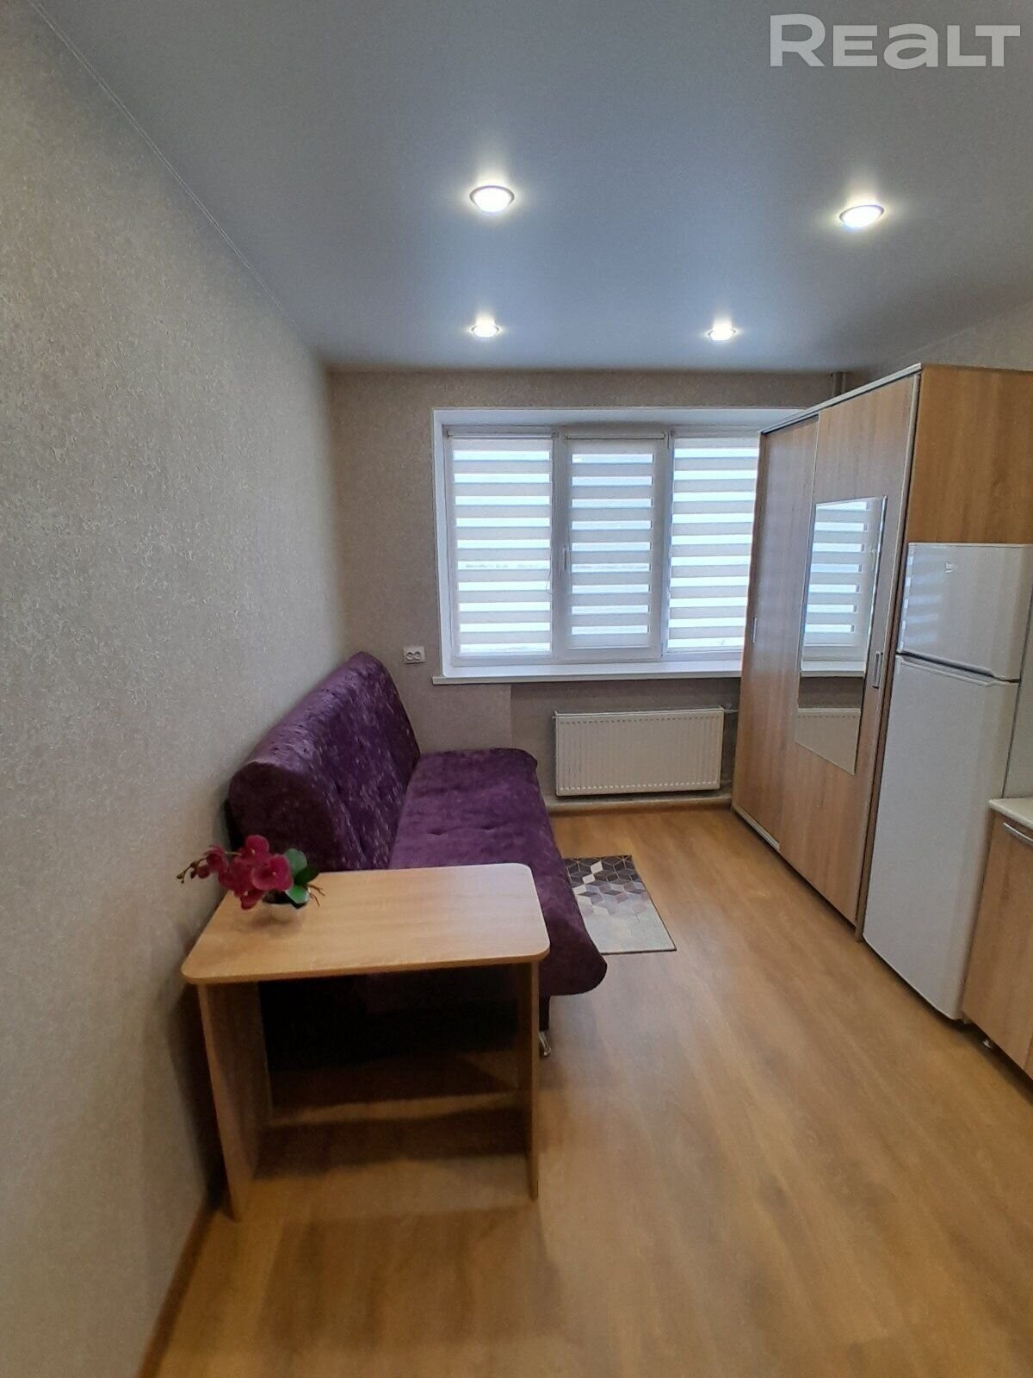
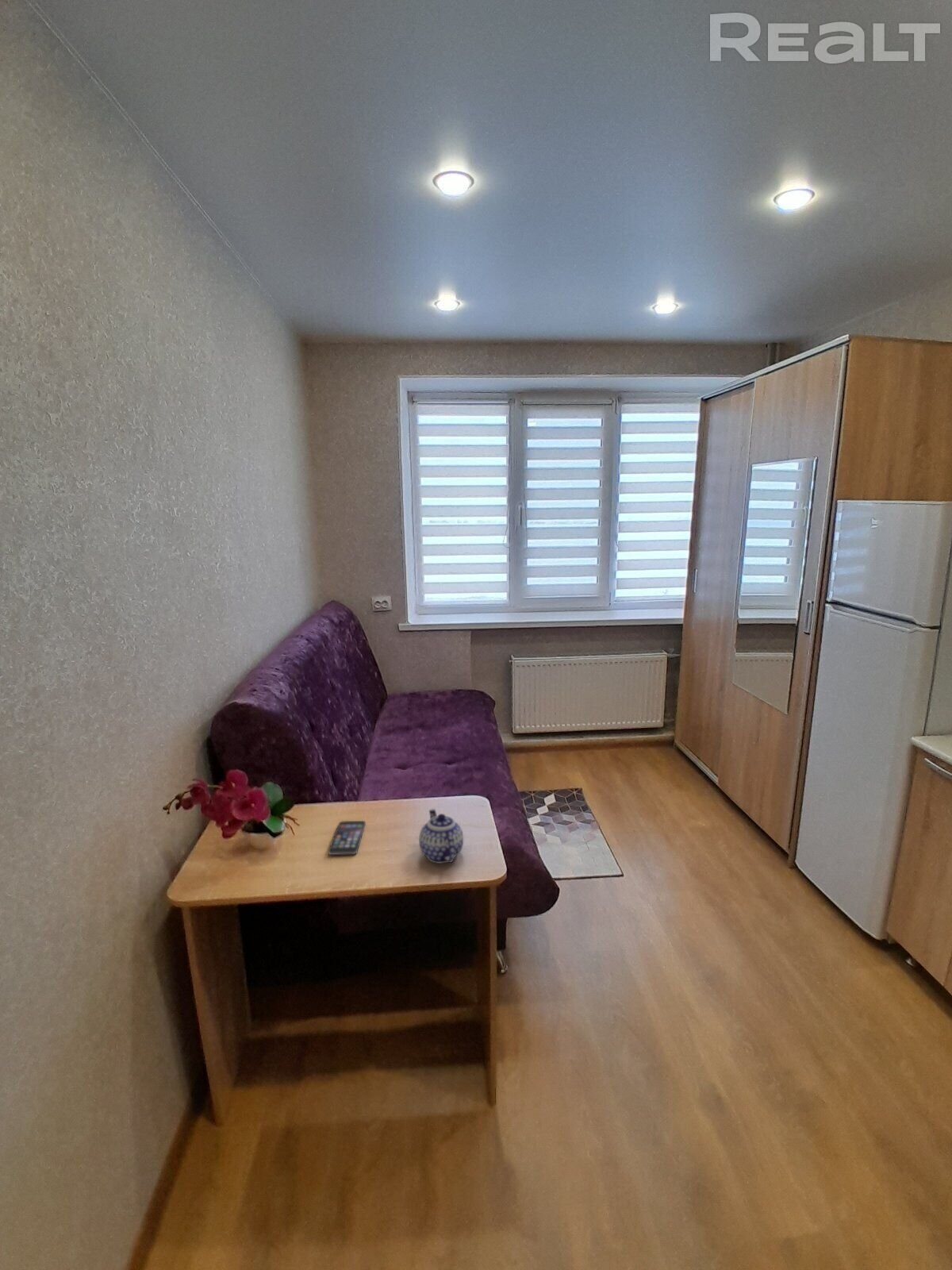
+ teapot [418,808,464,864]
+ smartphone [328,820,367,856]
